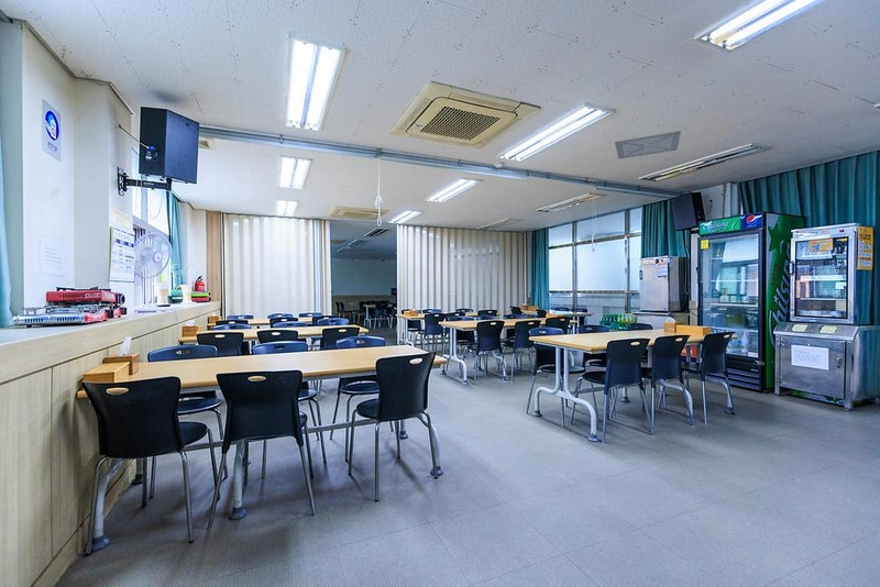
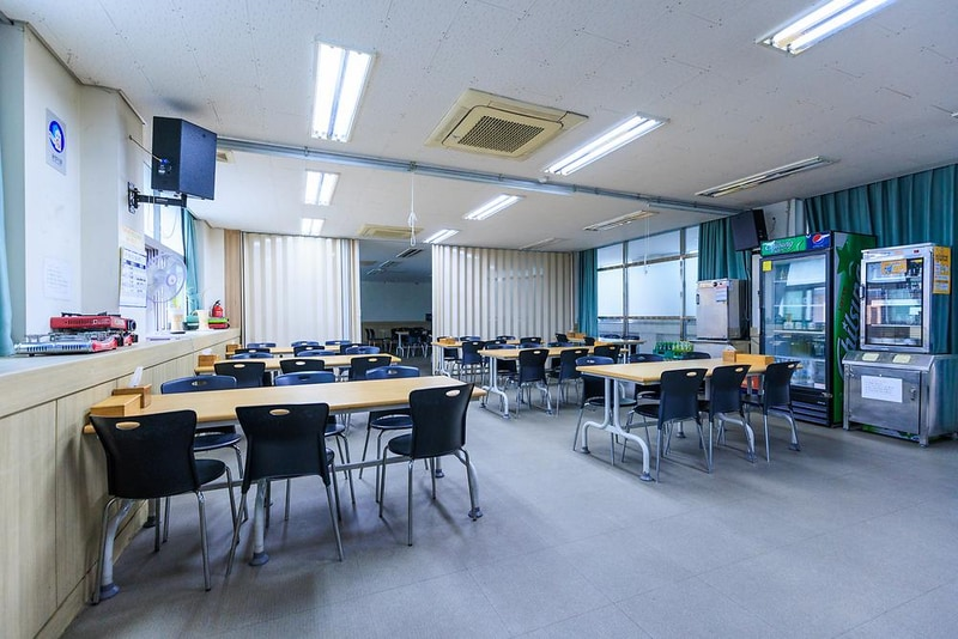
- ceiling vent [614,130,682,160]
